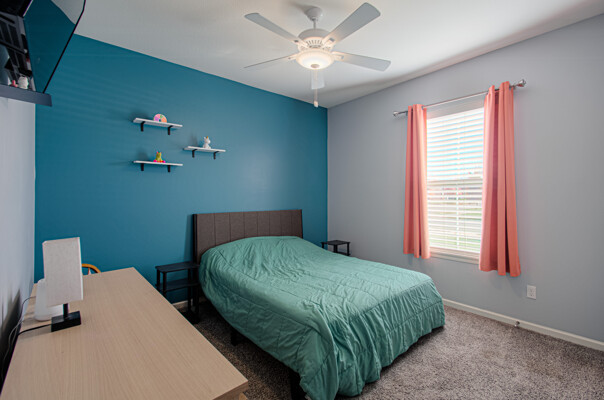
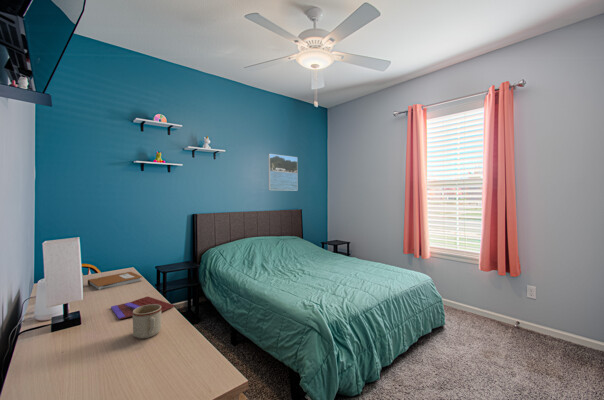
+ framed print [267,153,299,192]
+ book [110,295,176,320]
+ mug [132,304,162,340]
+ notebook [87,271,143,291]
